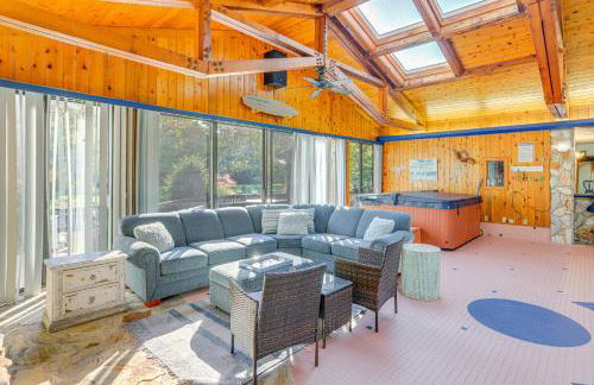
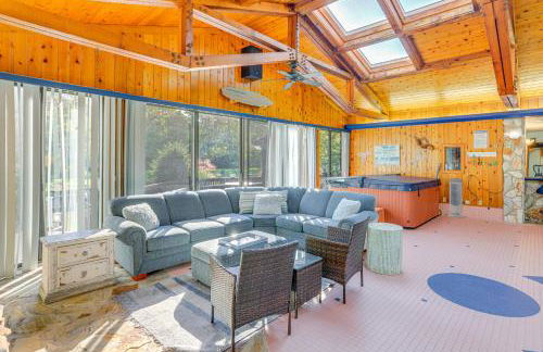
+ air purifier [446,177,466,218]
